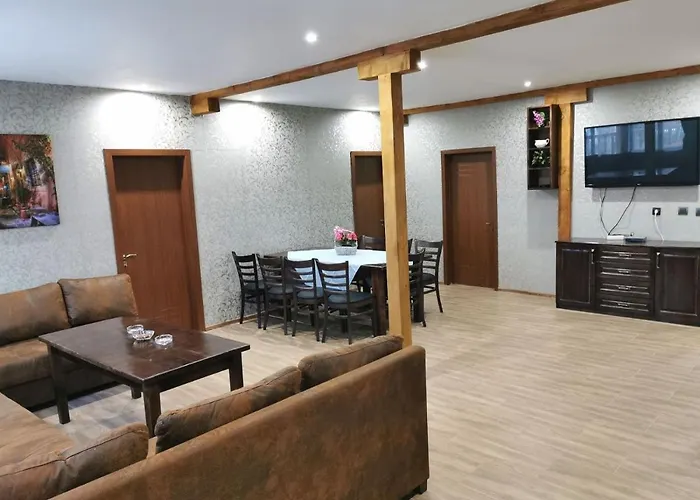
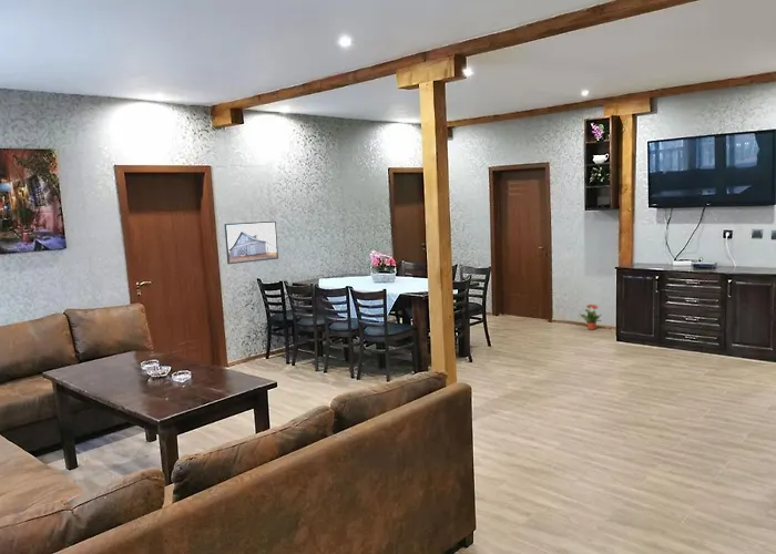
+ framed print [224,220,279,265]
+ potted plant [579,304,603,331]
